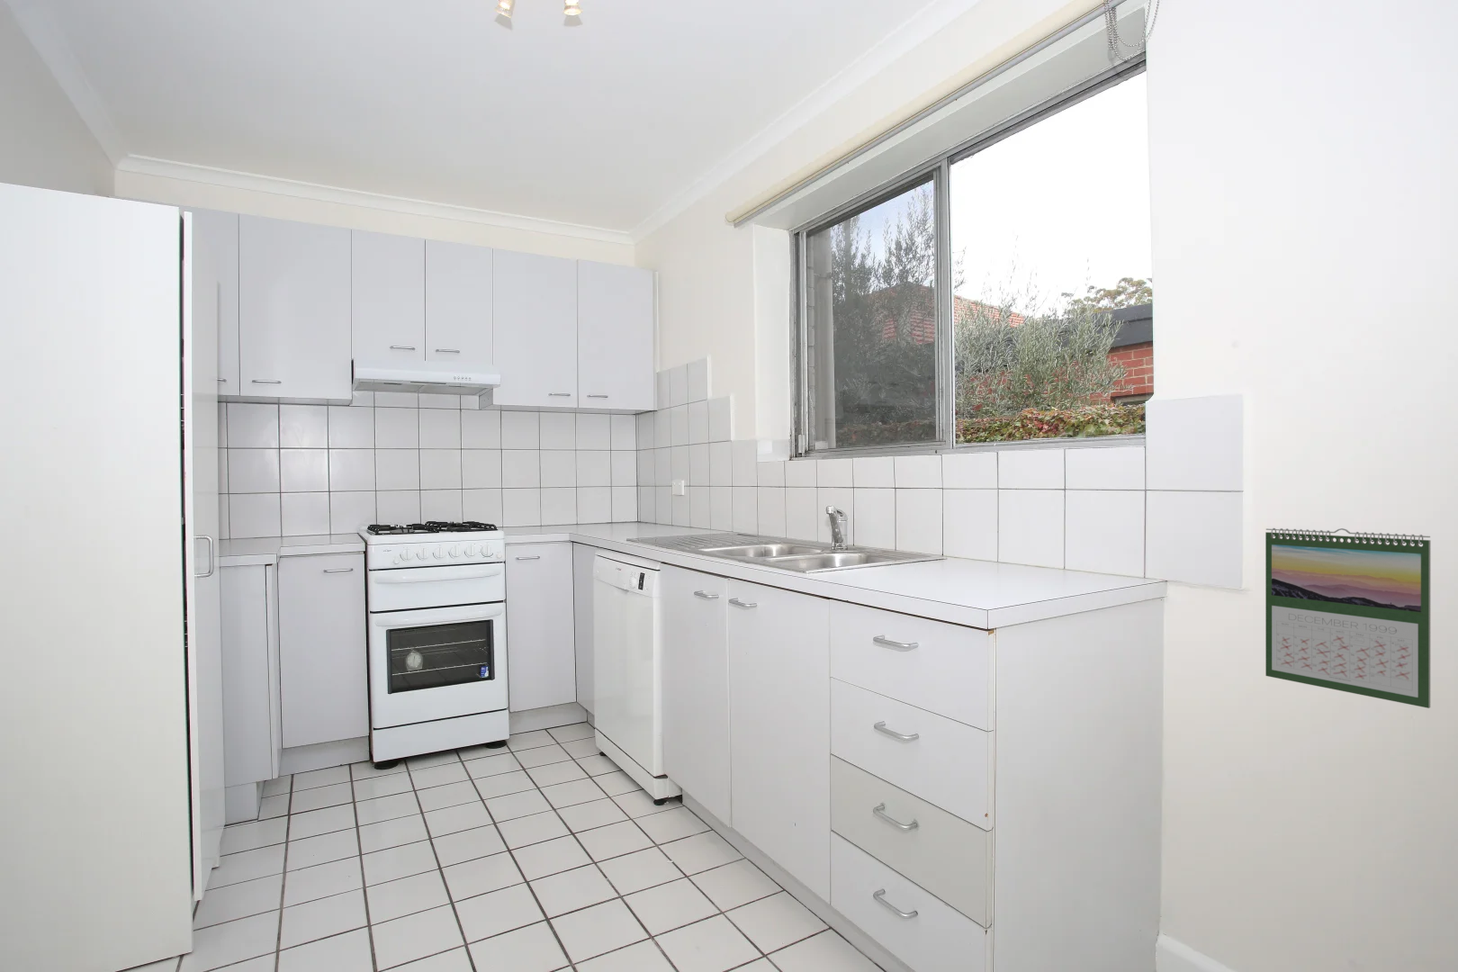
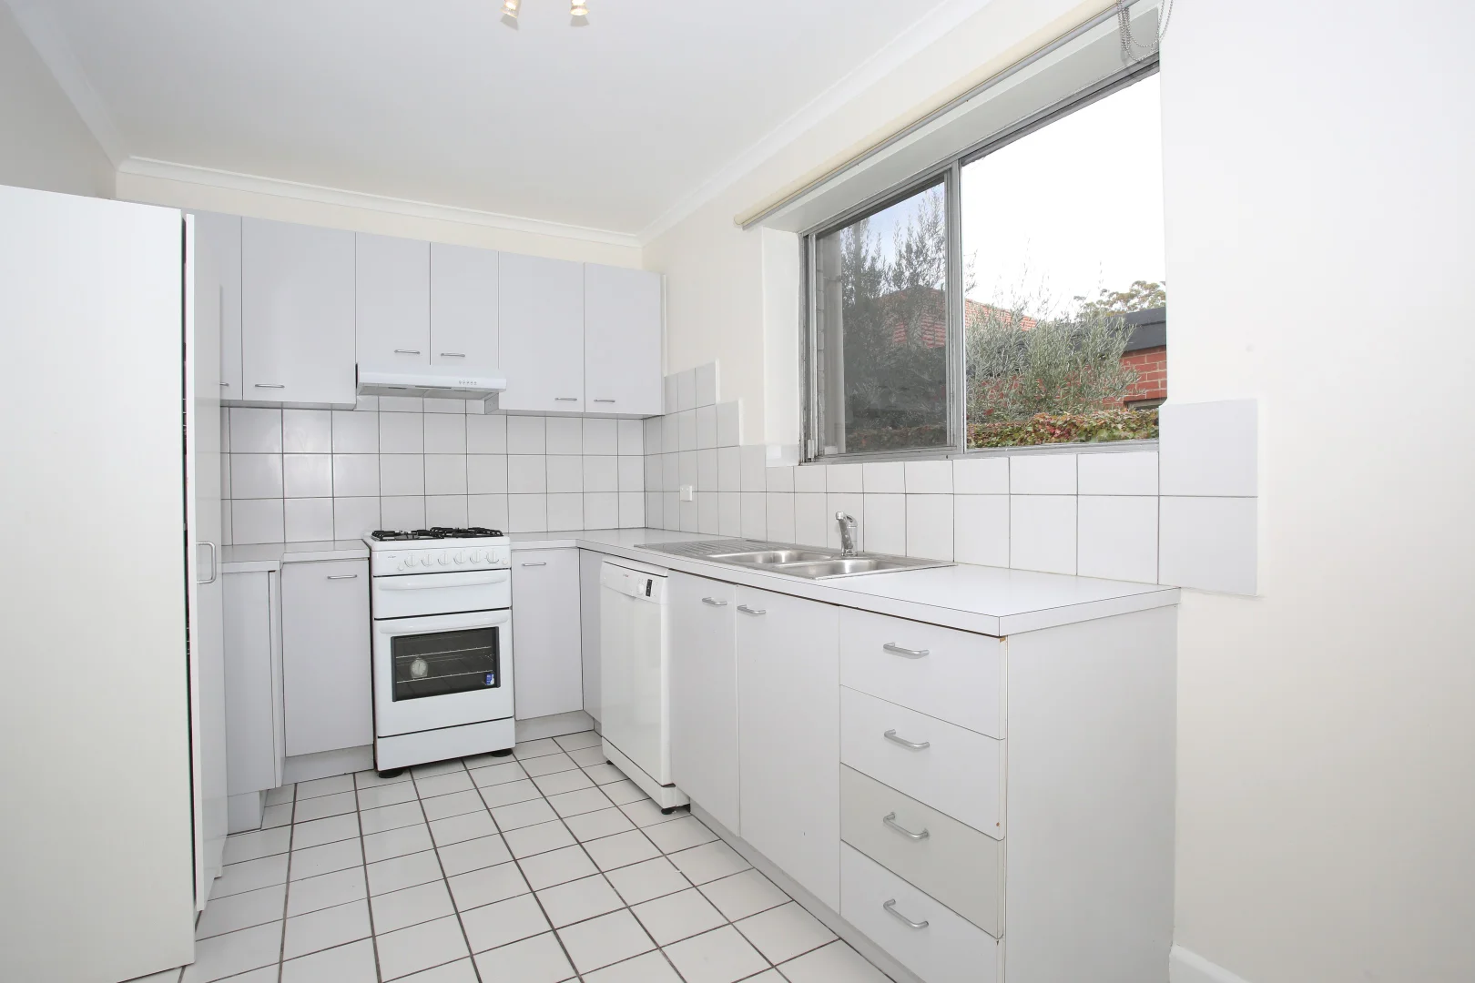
- calendar [1265,527,1431,709]
